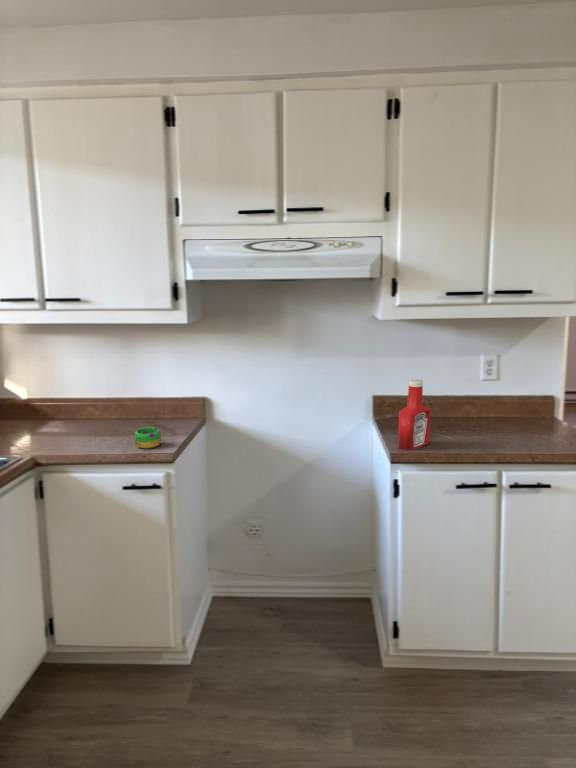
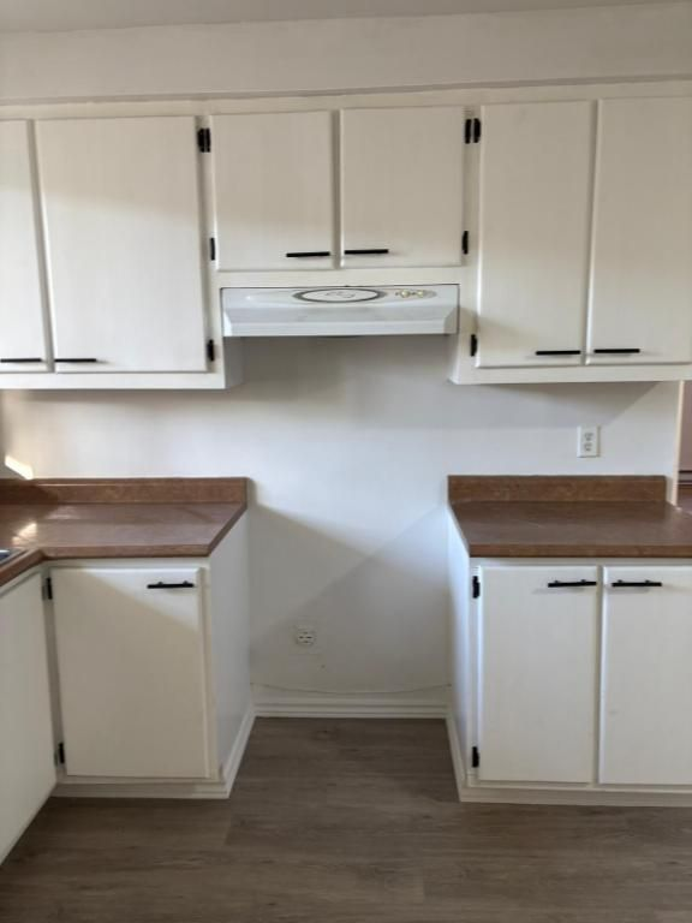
- mug [134,426,162,450]
- soap bottle [397,379,431,451]
